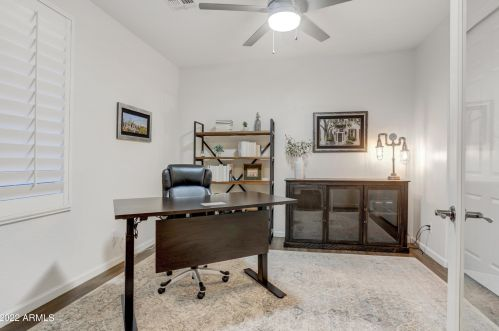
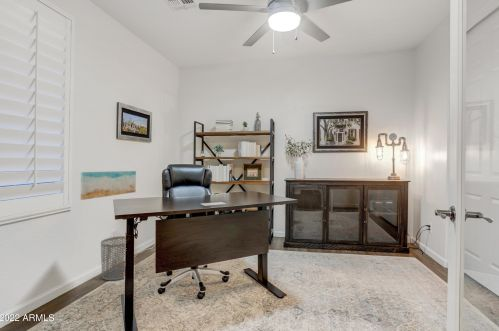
+ waste bin [100,235,126,281]
+ wall art [80,170,137,201]
